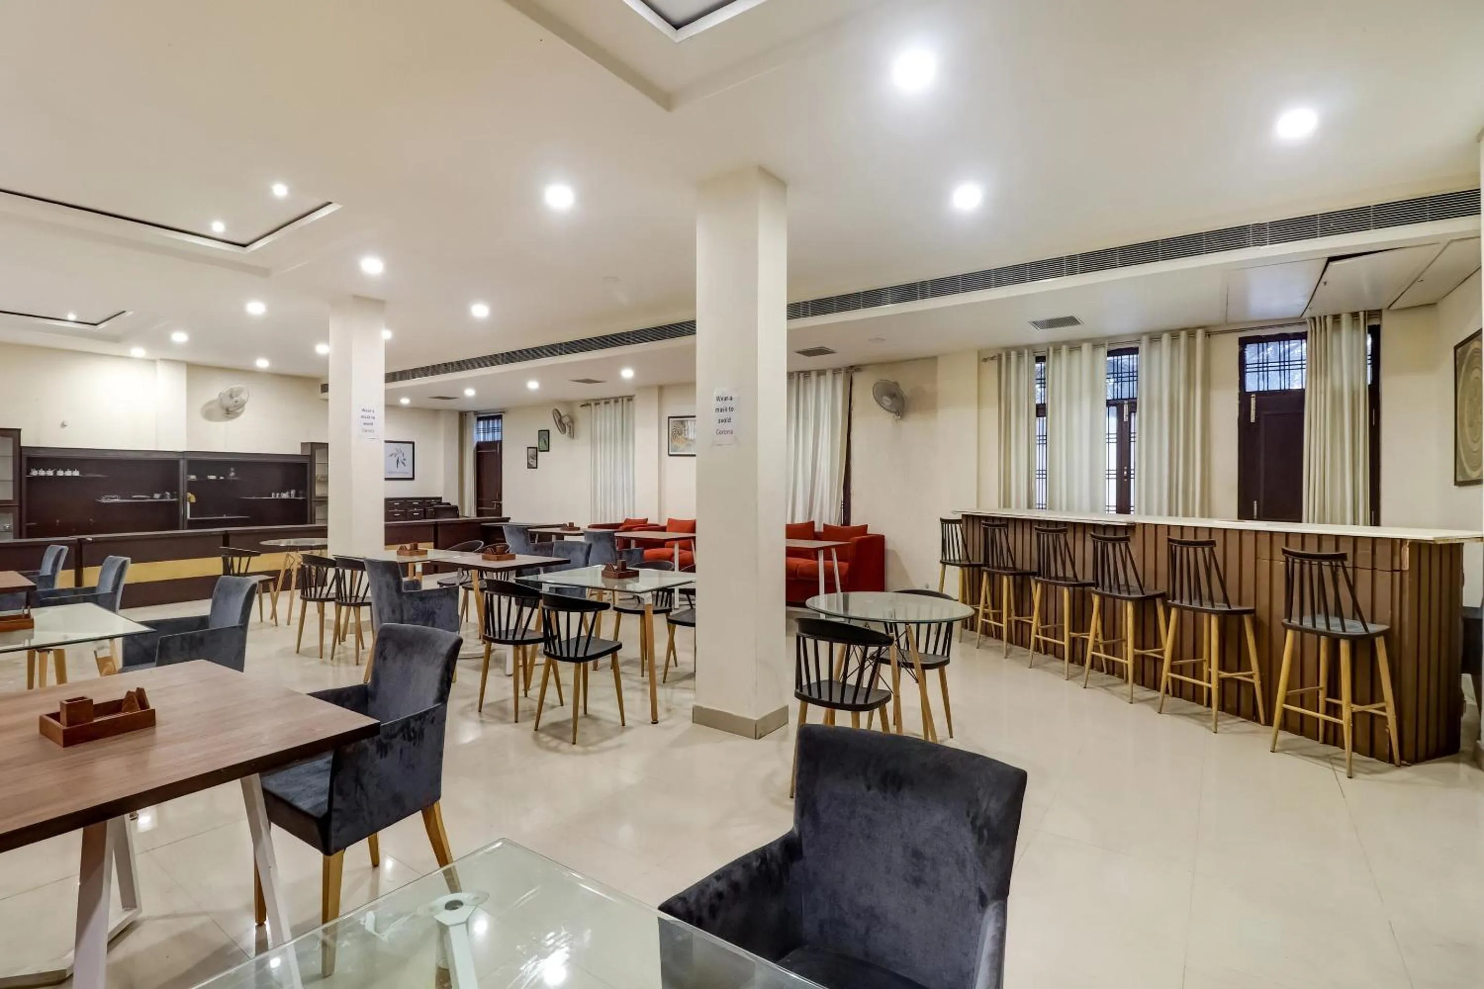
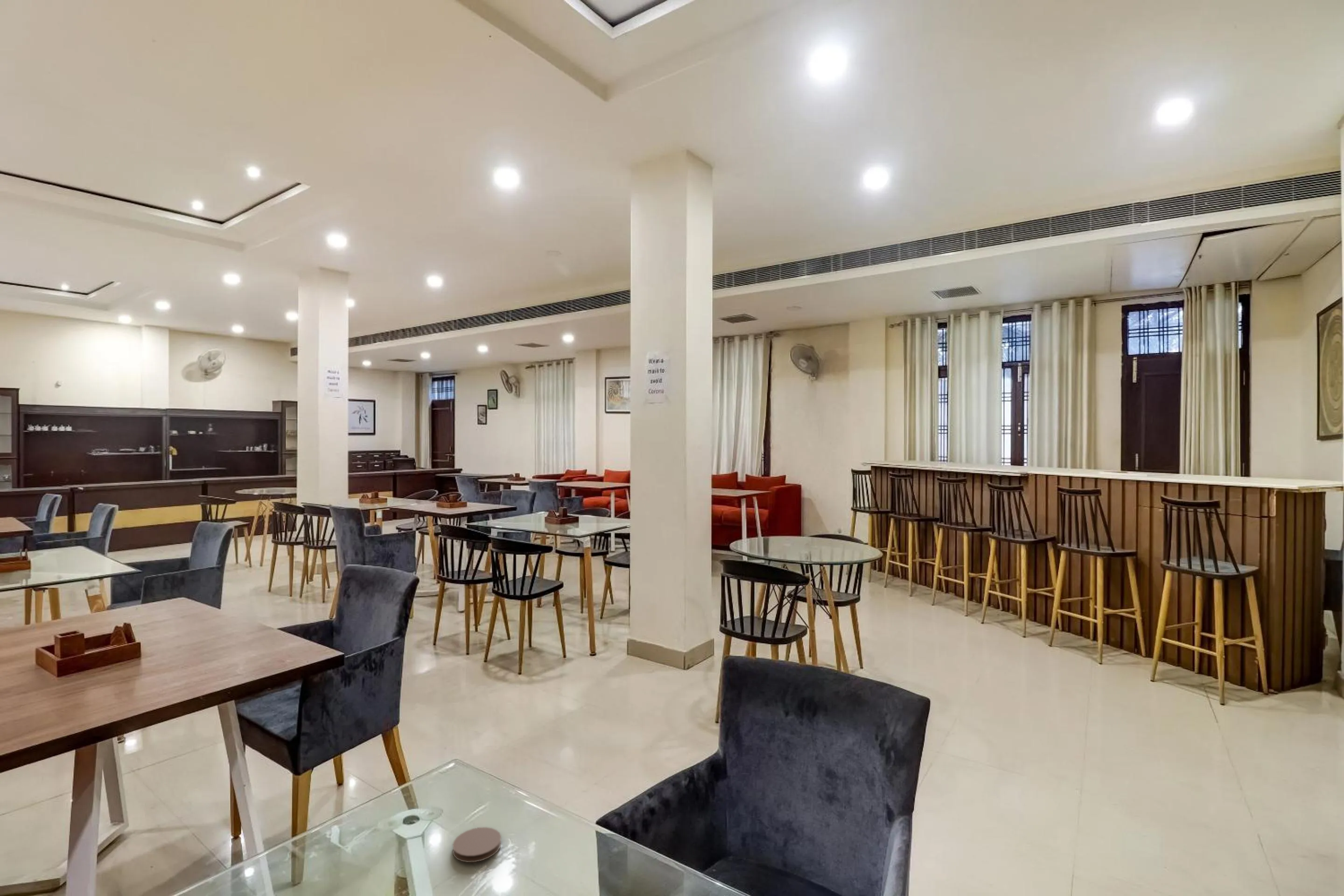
+ coaster [452,827,502,863]
